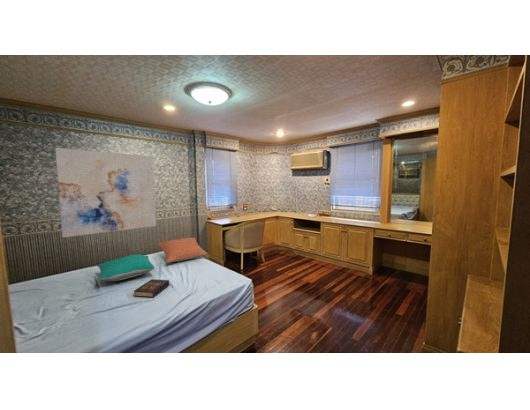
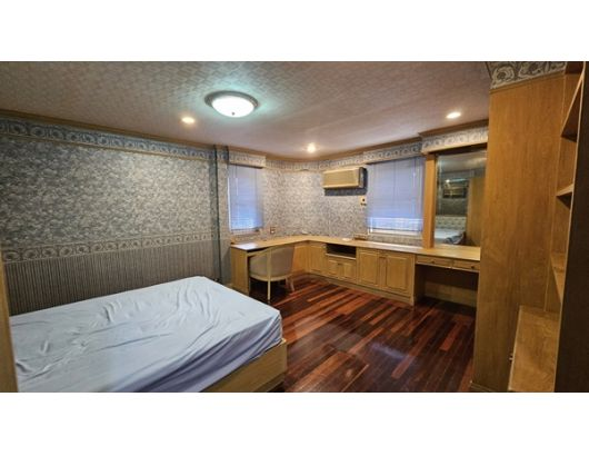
- hardback book [133,278,170,299]
- wall art [54,147,157,238]
- pillow [97,254,156,282]
- pillow [156,237,209,264]
